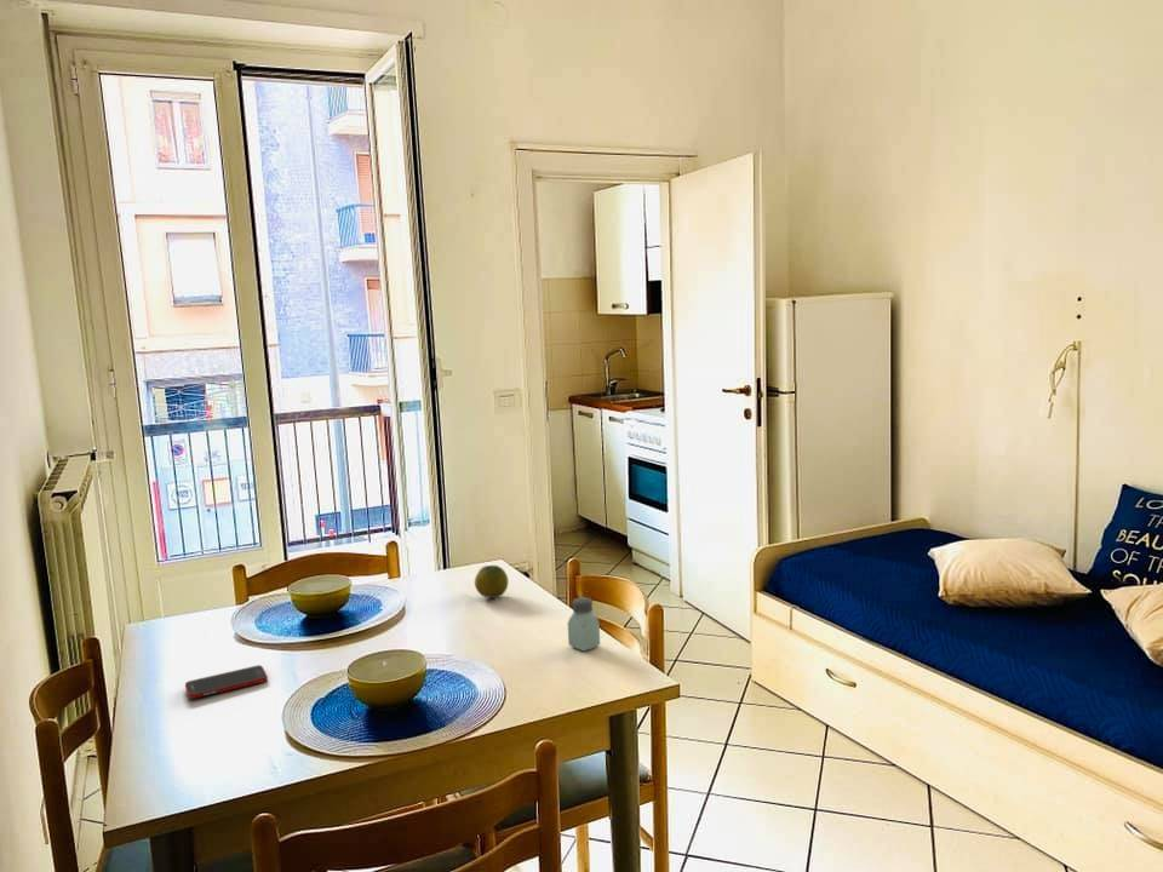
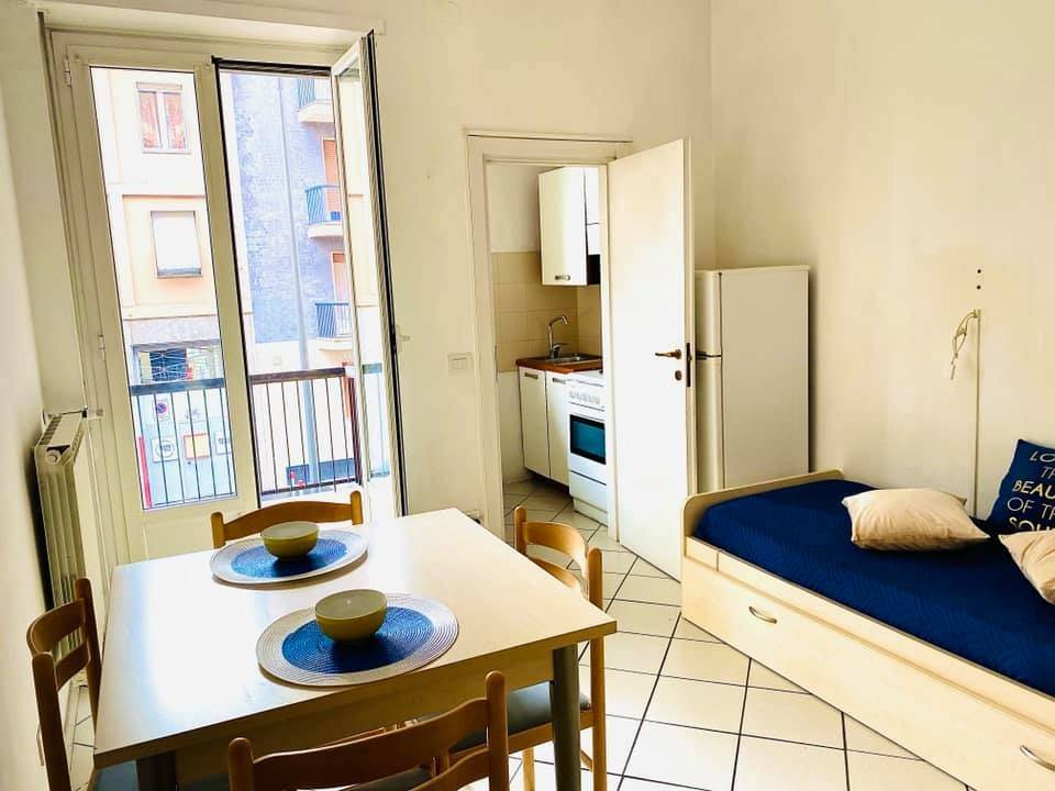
- saltshaker [567,596,601,652]
- cell phone [184,664,269,700]
- fruit [474,564,510,600]
